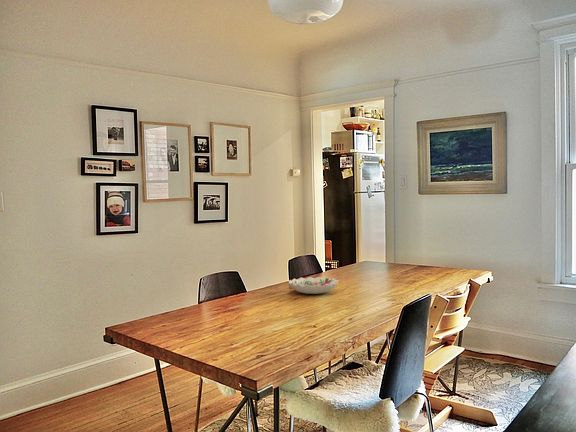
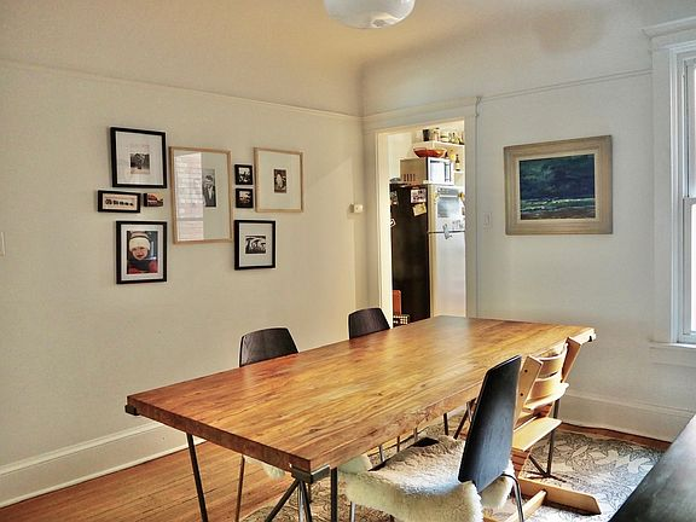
- decorative bowl [287,276,340,295]
